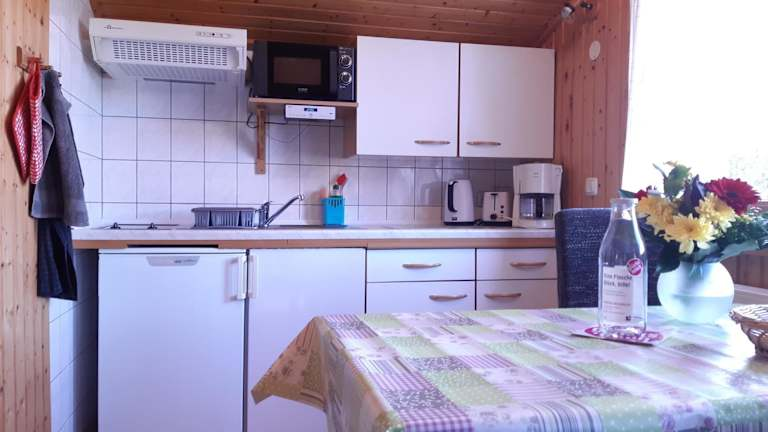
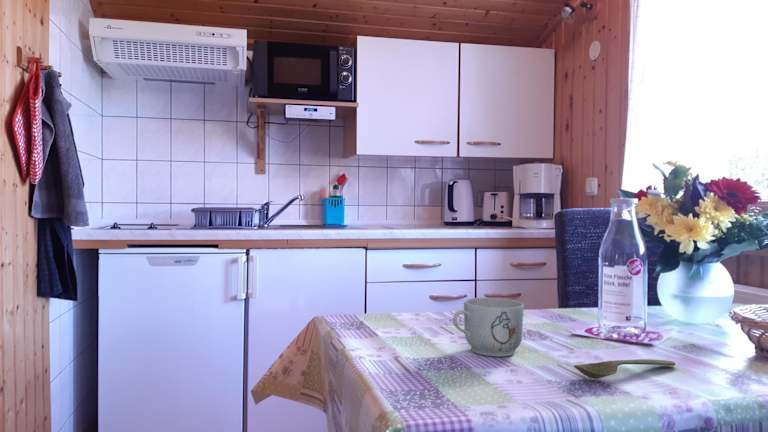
+ spoon [573,358,677,380]
+ mug [452,297,525,358]
